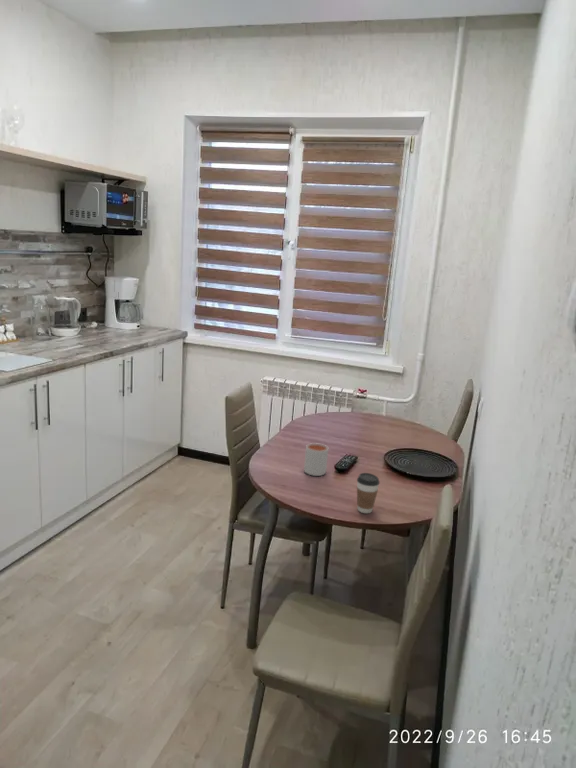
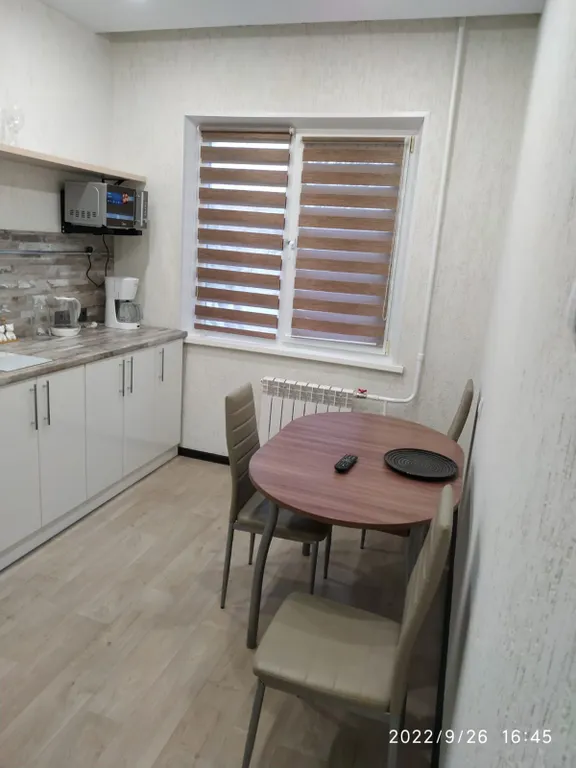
- coffee cup [356,472,381,514]
- mug [303,442,329,477]
